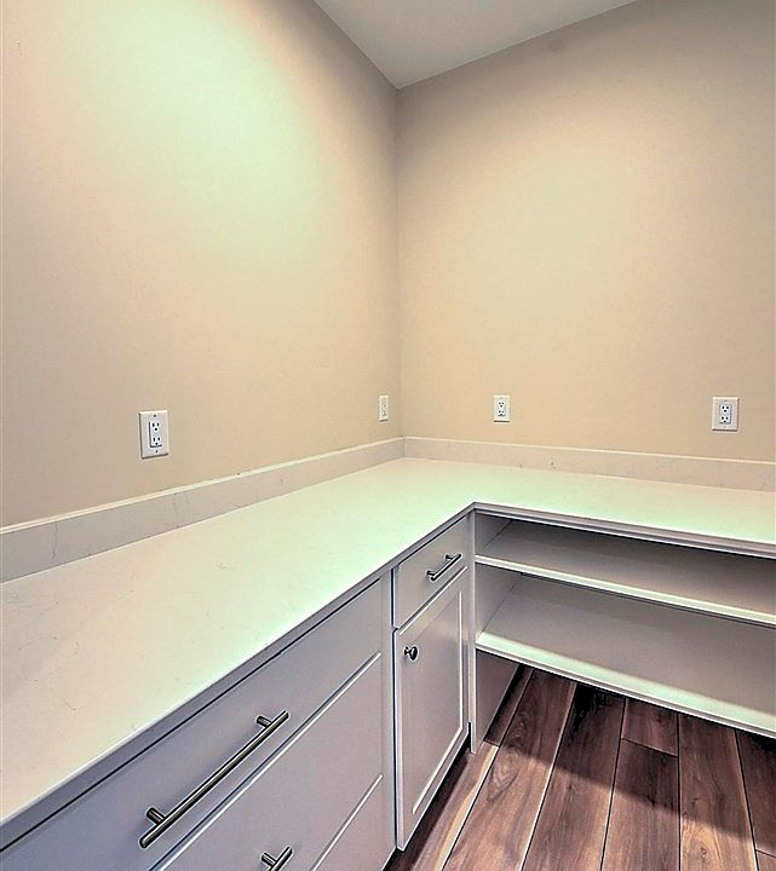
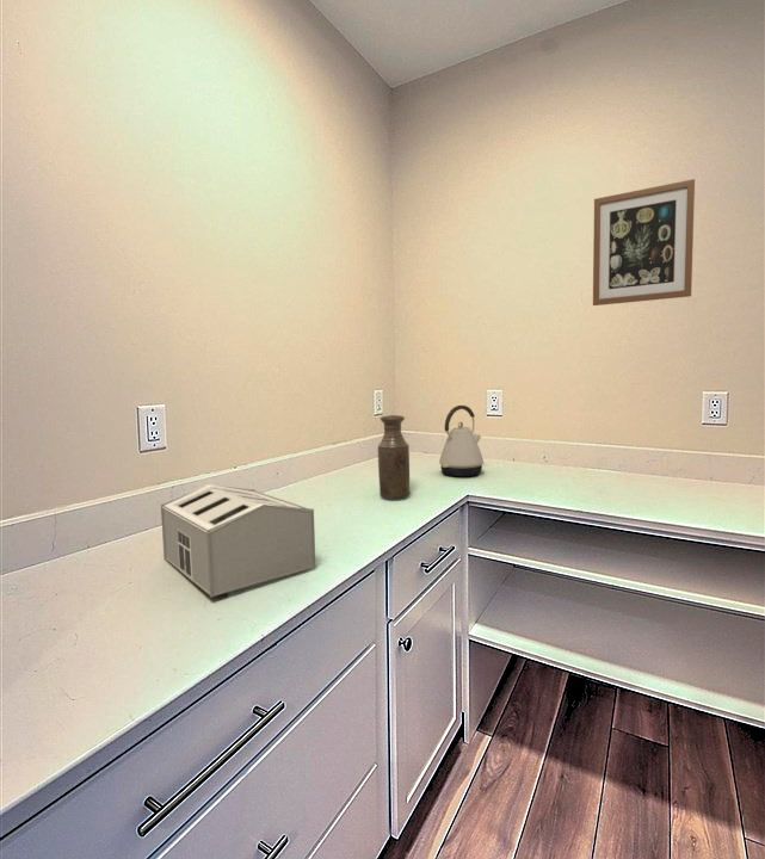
+ bottle [377,414,411,500]
+ kettle [438,404,485,477]
+ wall art [592,178,696,307]
+ toaster [160,483,317,599]
